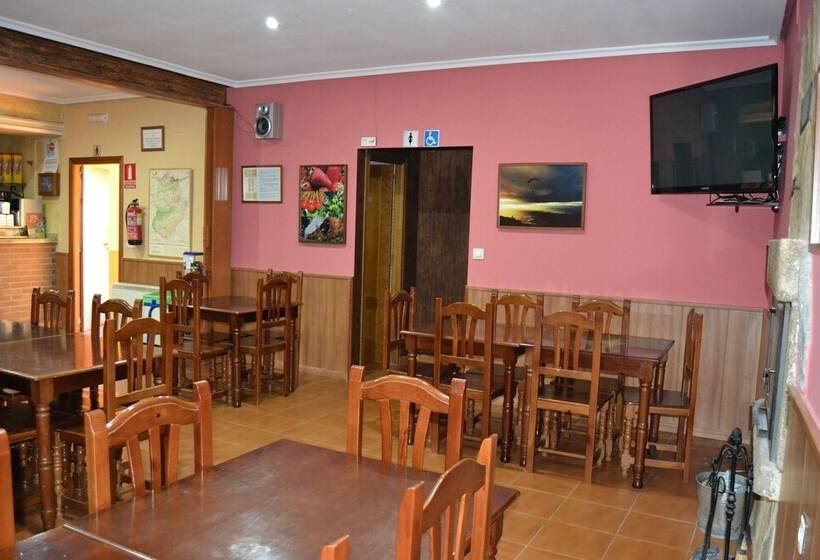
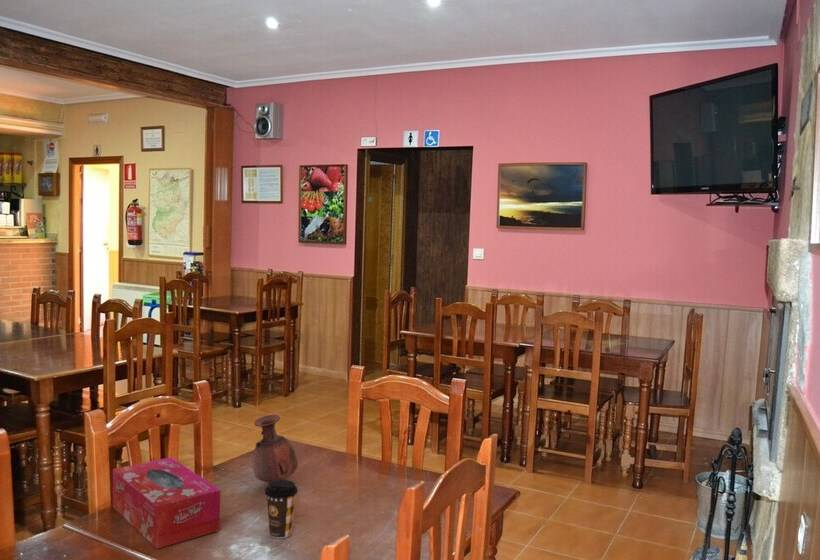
+ vase [251,414,298,484]
+ tissue box [112,456,221,550]
+ coffee cup [264,479,299,539]
